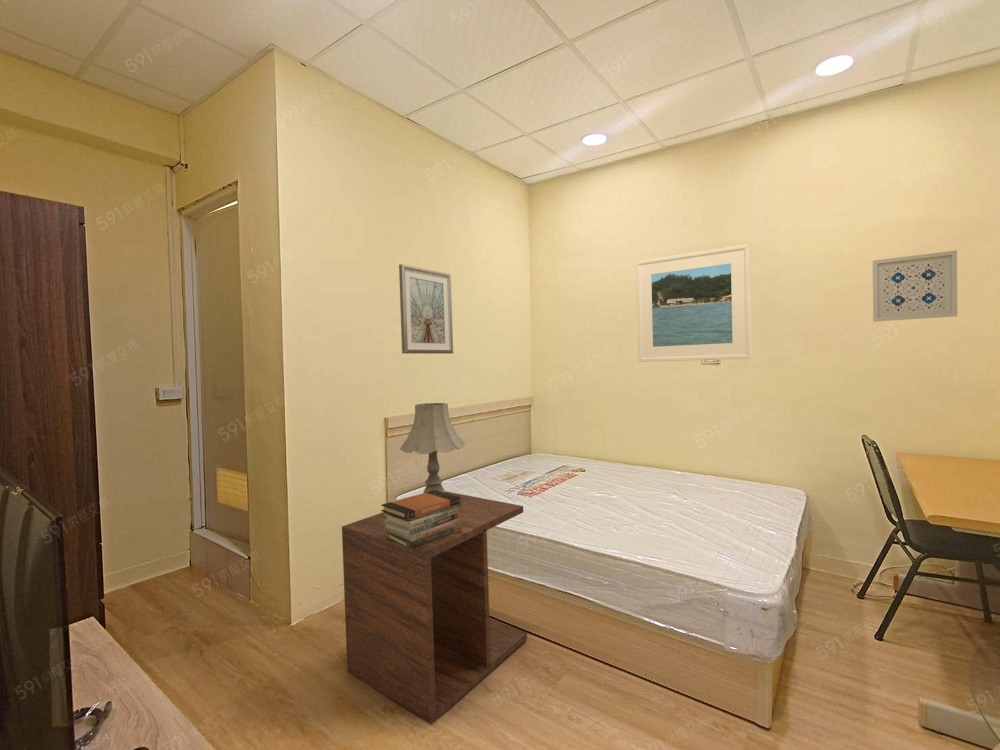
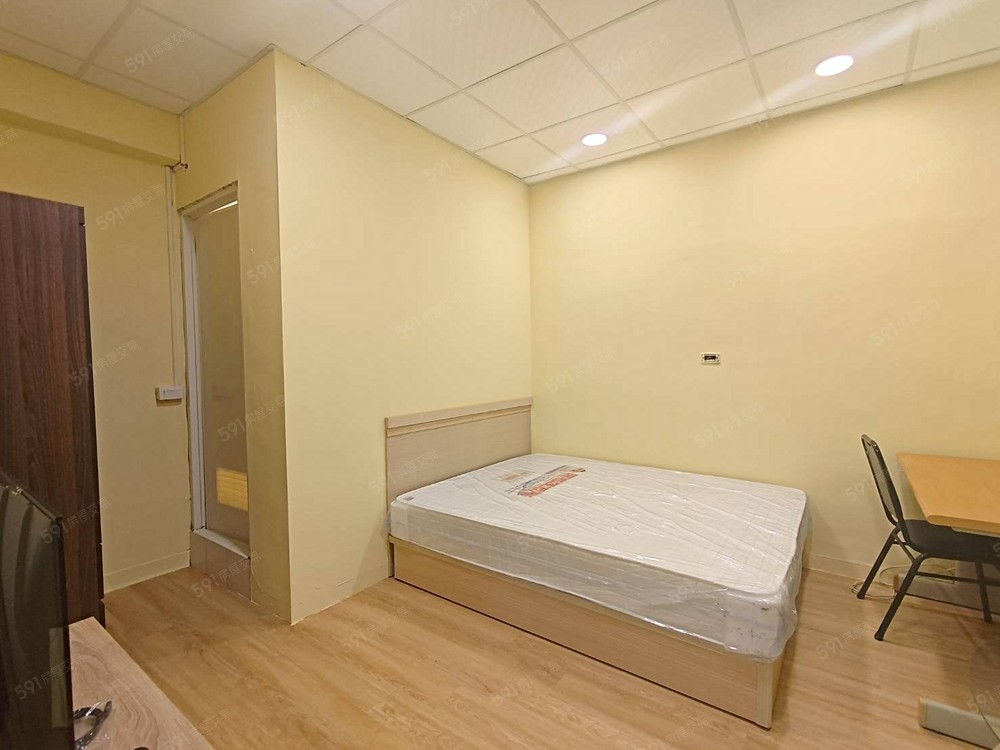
- picture frame [398,263,454,355]
- side table [341,490,528,725]
- wall art [872,249,958,322]
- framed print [635,243,752,363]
- table lamp [399,402,466,494]
- book stack [380,490,461,549]
